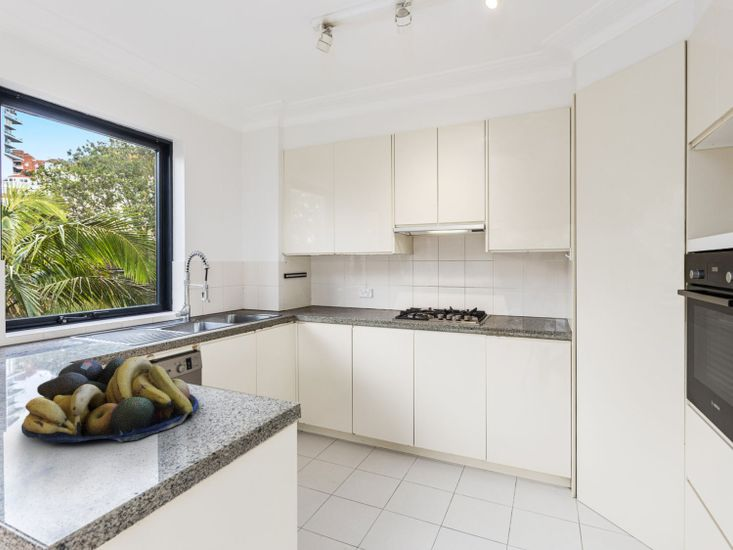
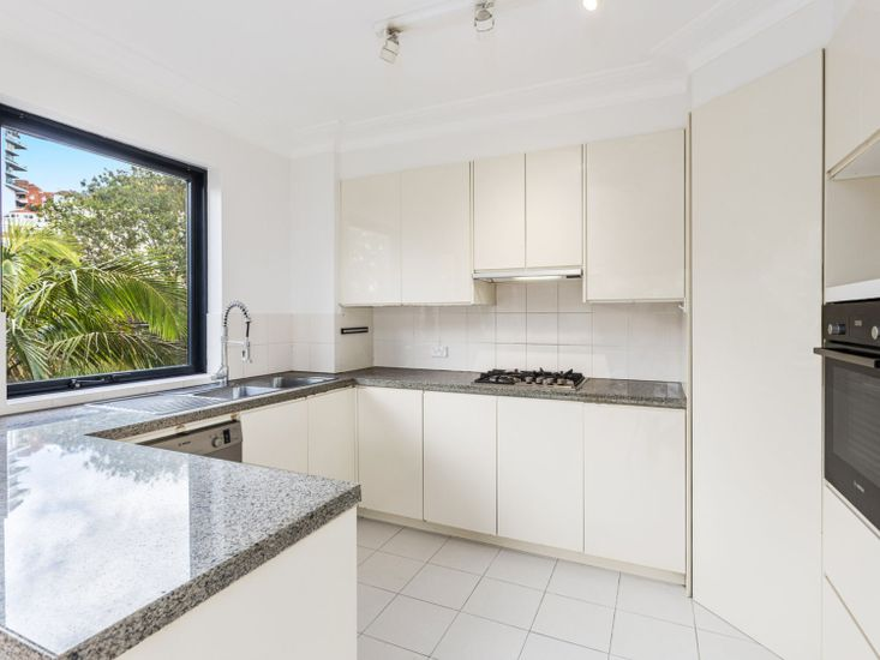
- fruit bowl [20,356,199,444]
